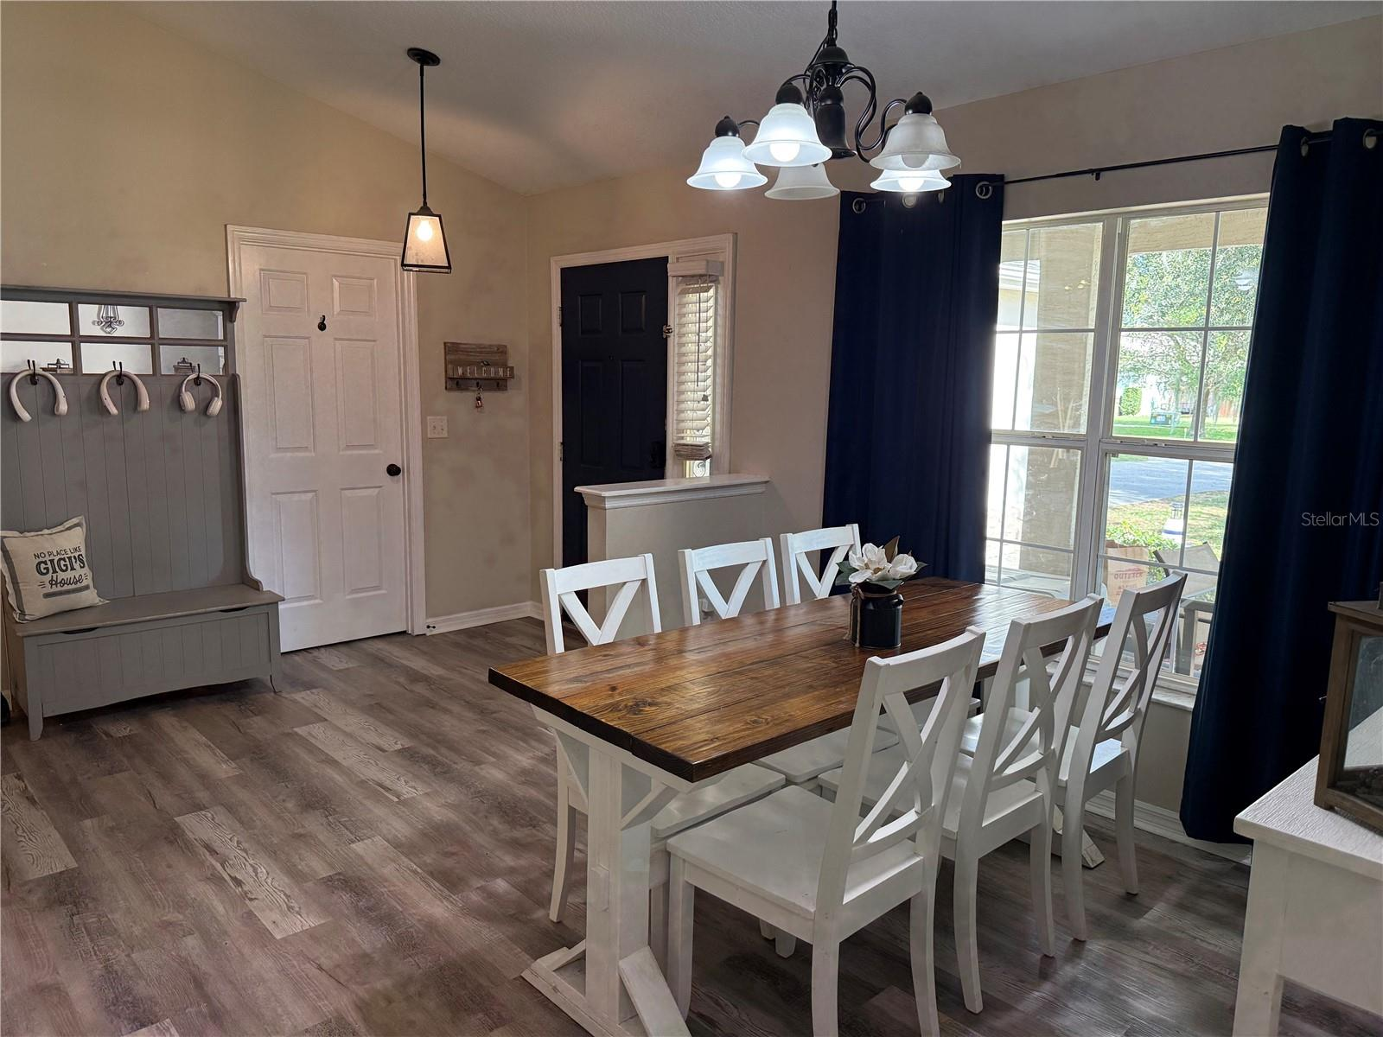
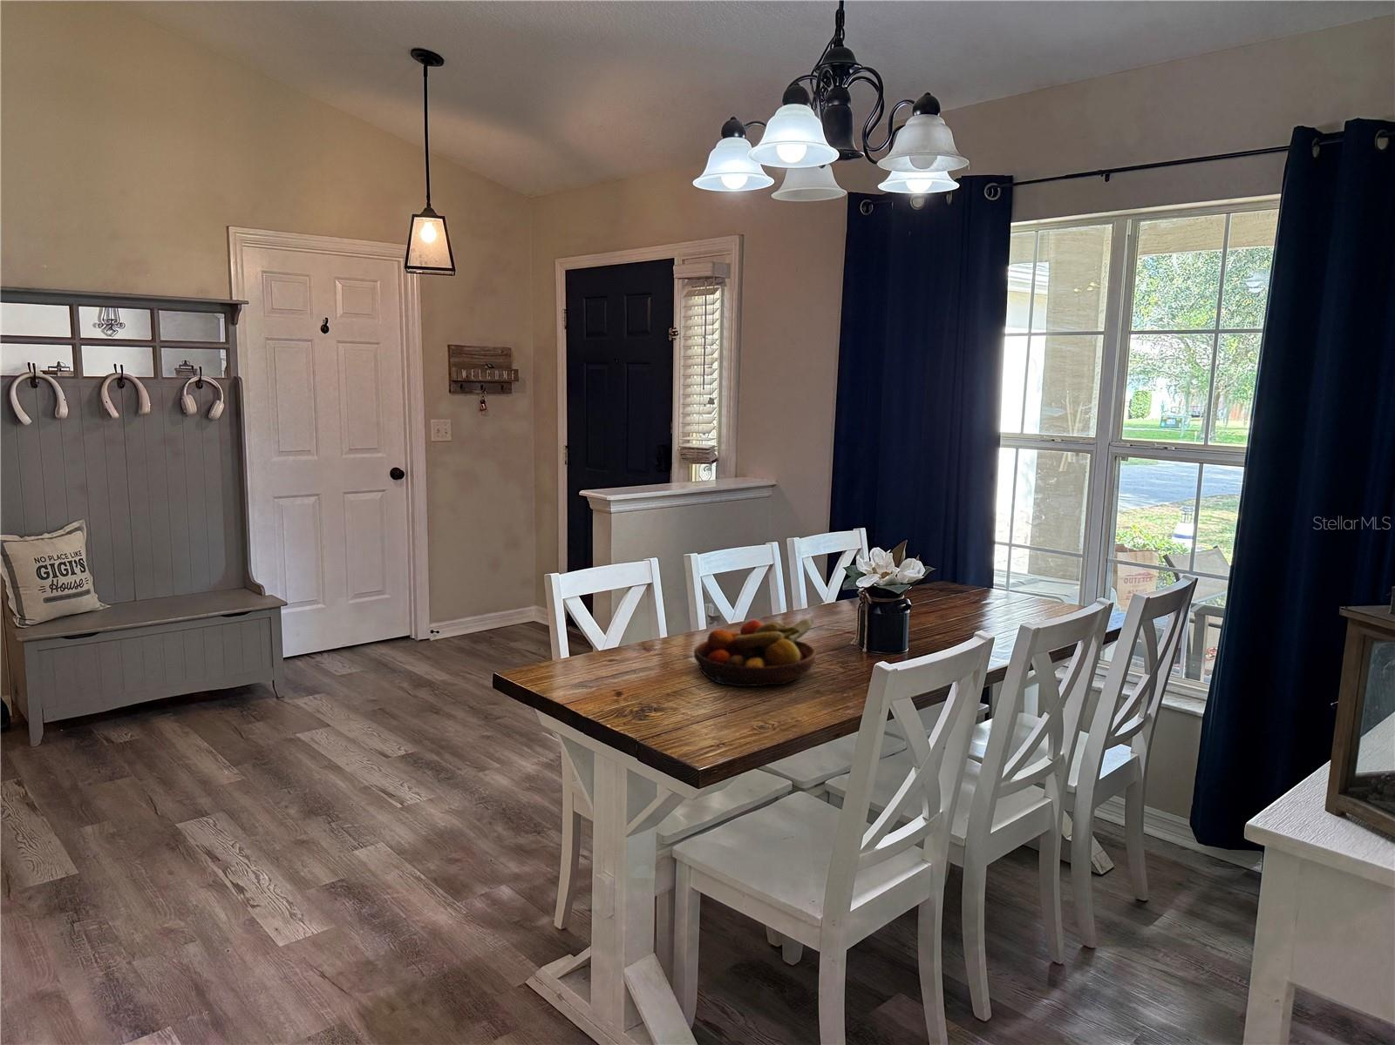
+ fruit bowl [693,618,817,687]
